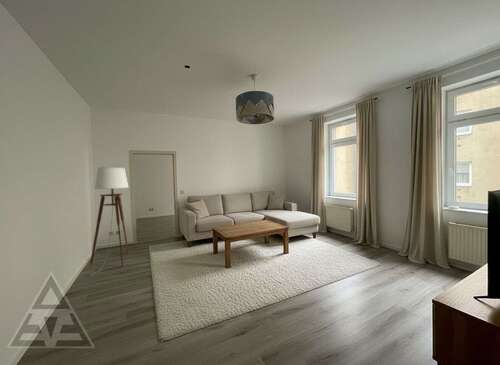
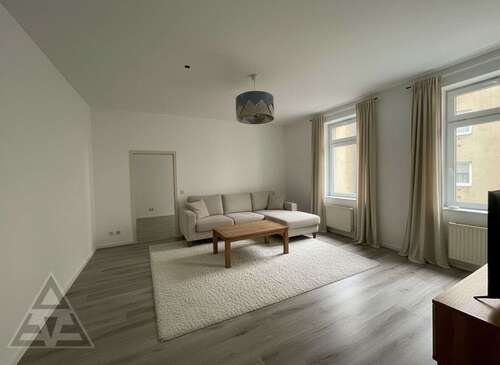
- floor lamp [89,166,130,277]
